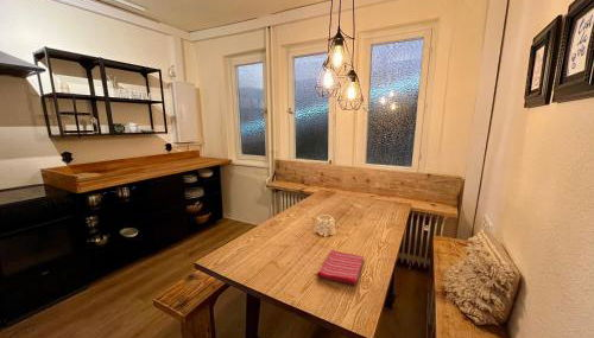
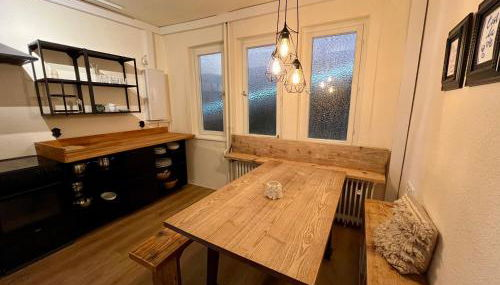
- dish towel [316,249,365,287]
